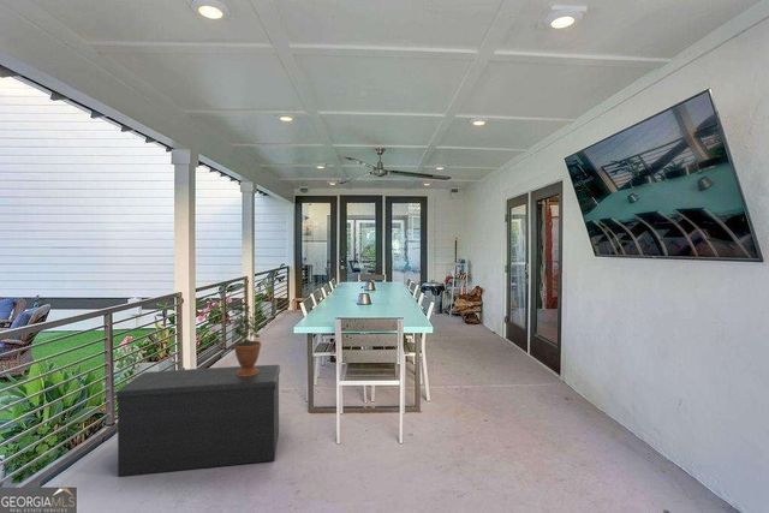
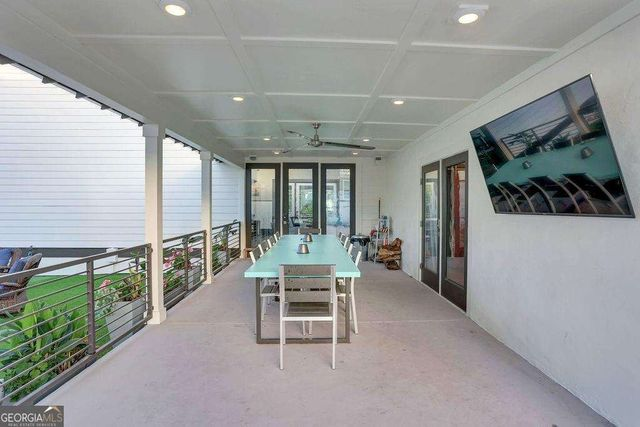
- bench [115,364,281,478]
- potted plant [229,299,267,376]
